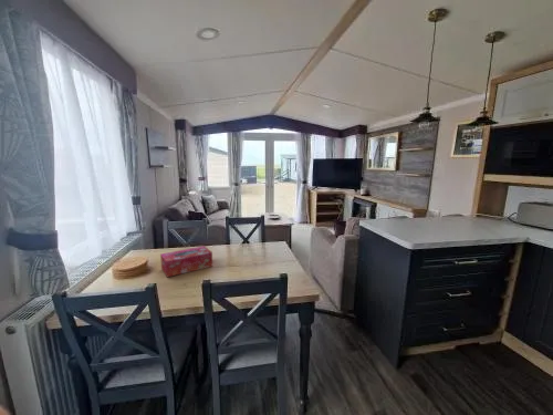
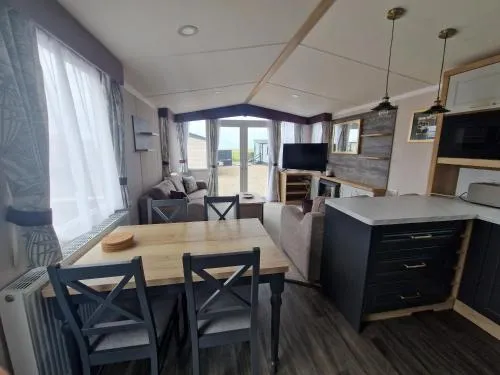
- tissue box [159,245,213,278]
